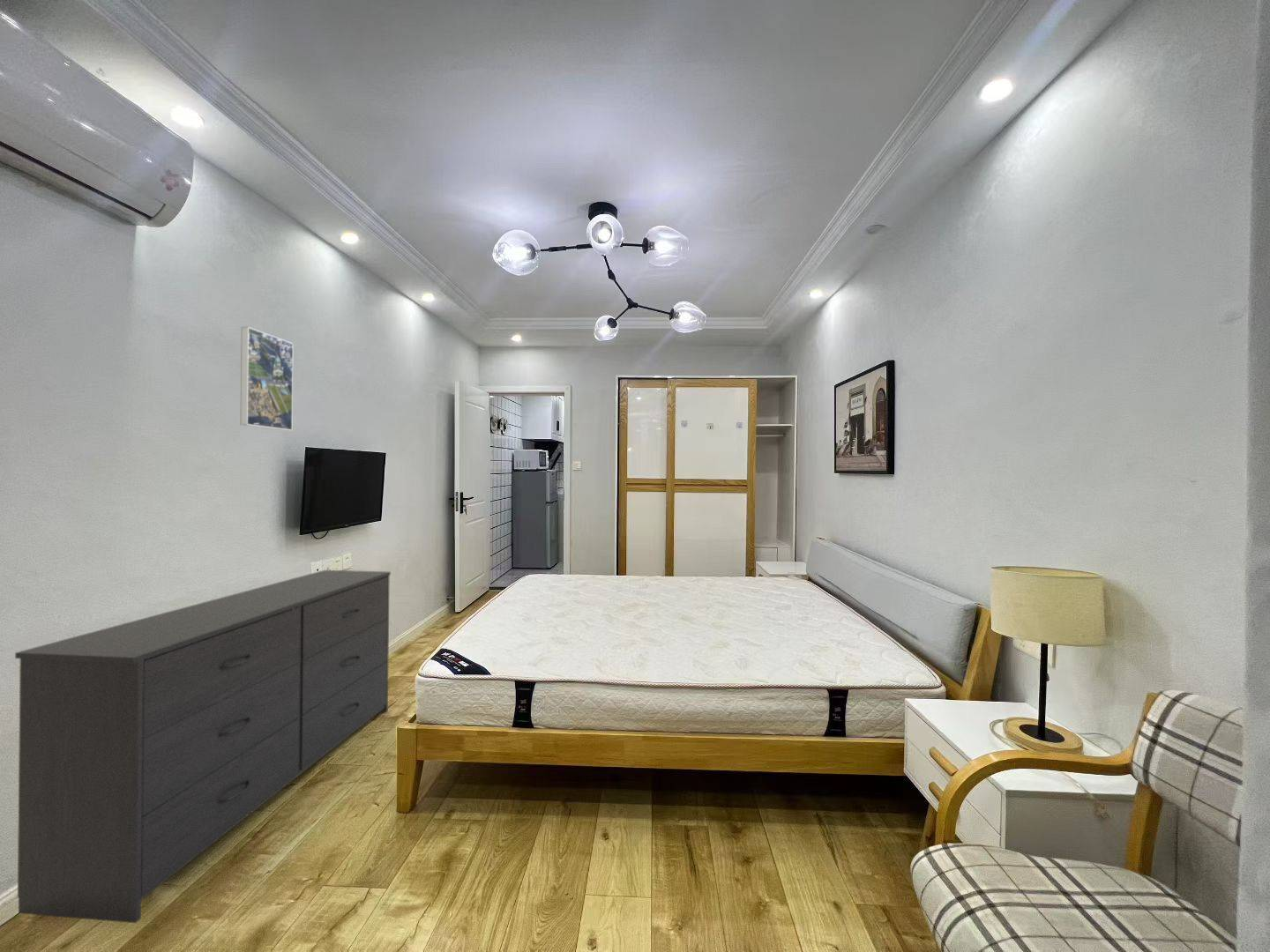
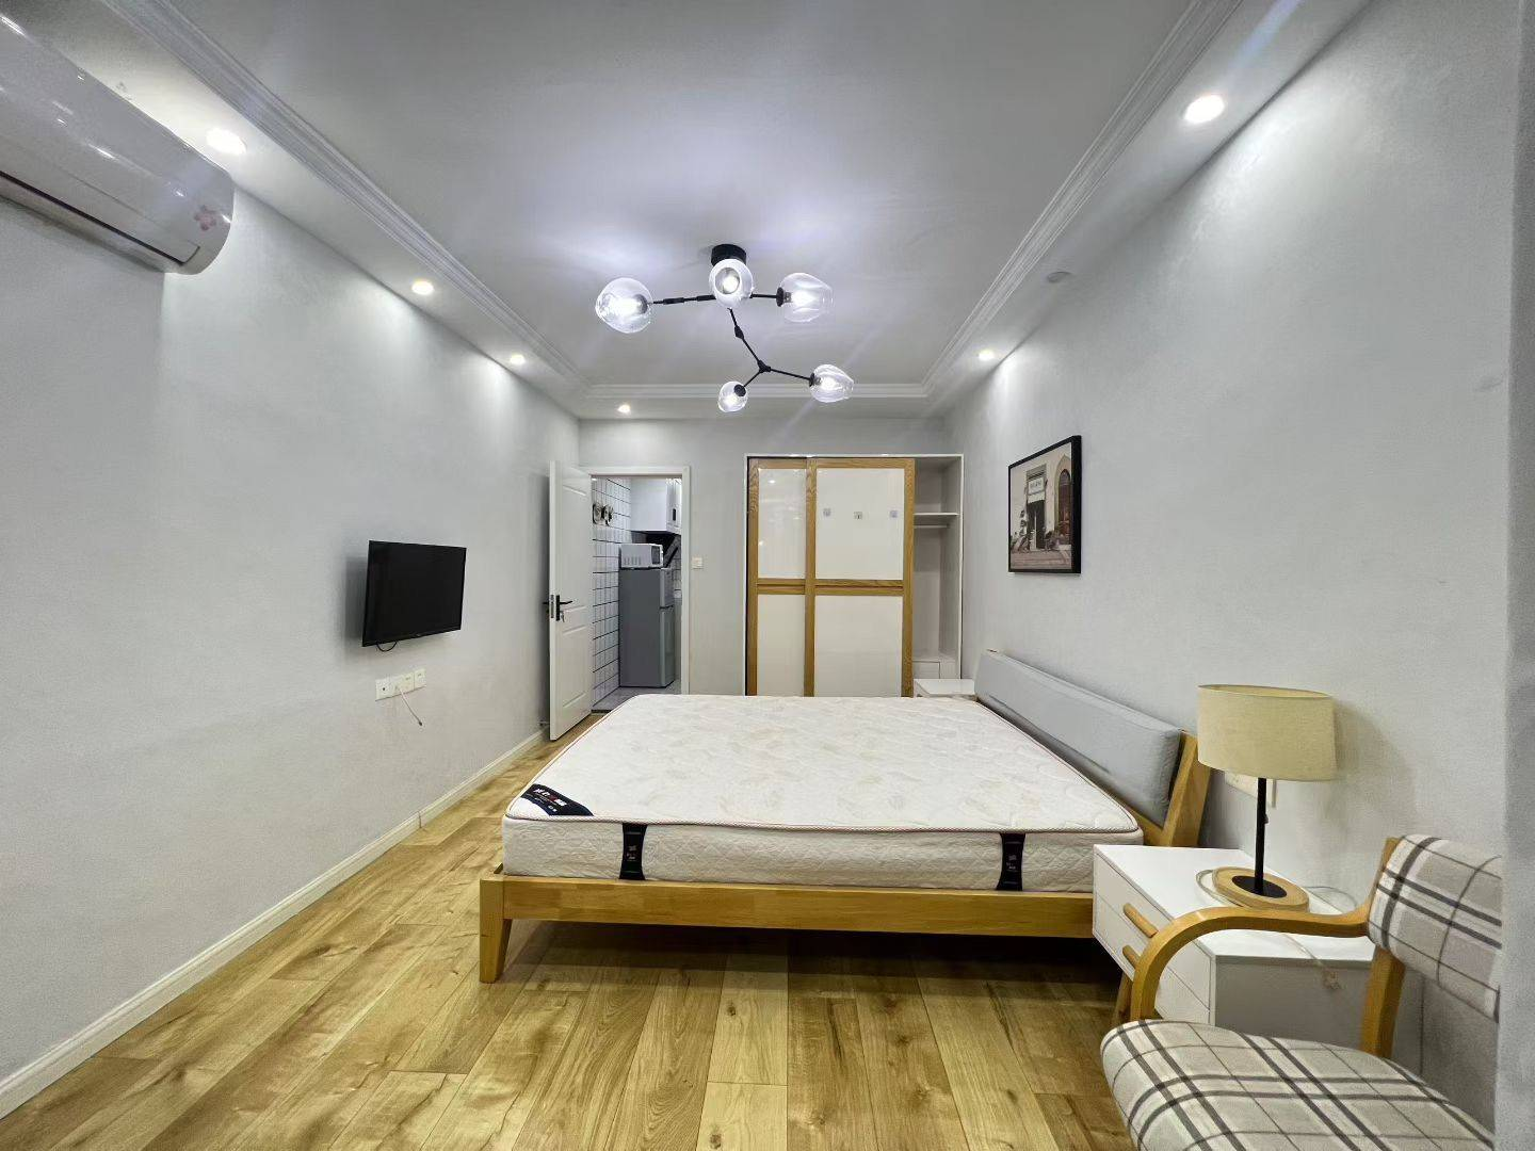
- dresser [14,569,392,924]
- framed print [239,326,294,431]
